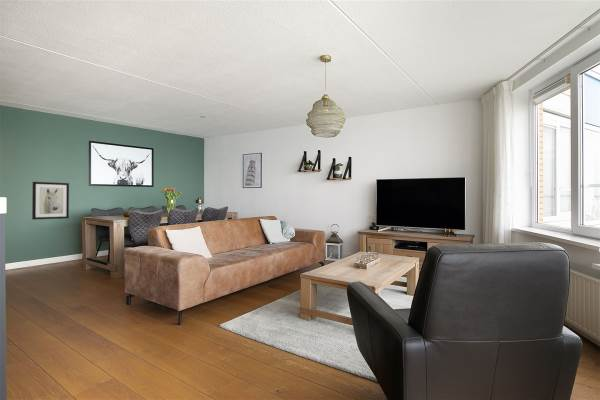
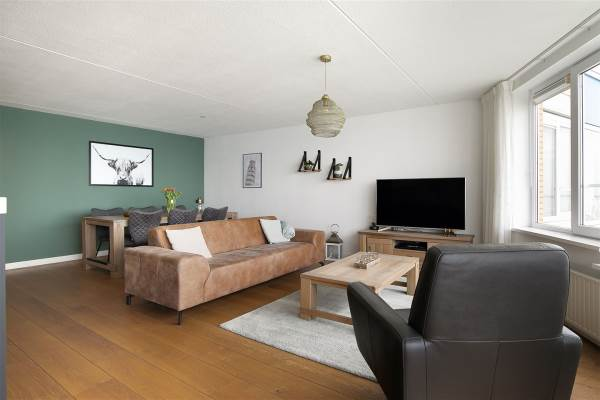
- wall art [31,181,70,220]
